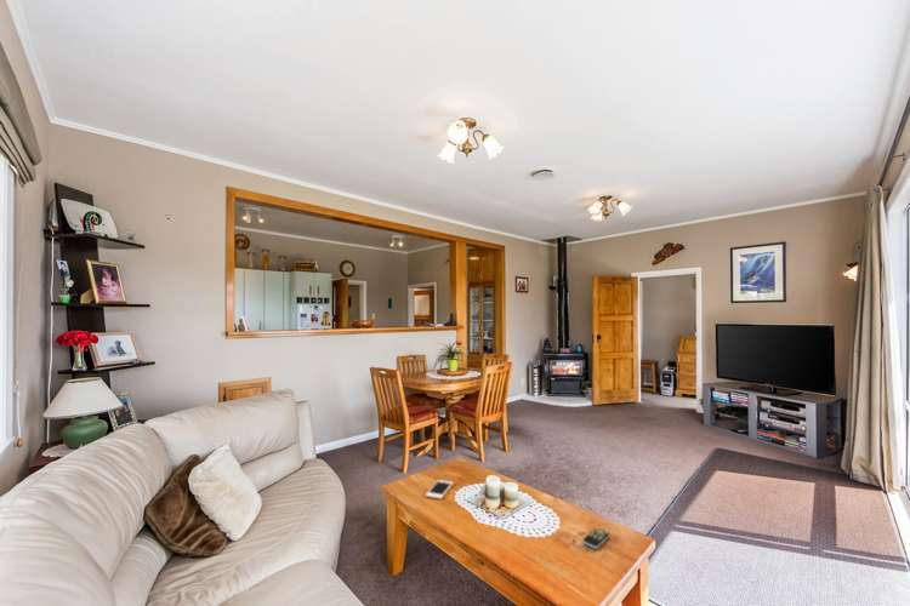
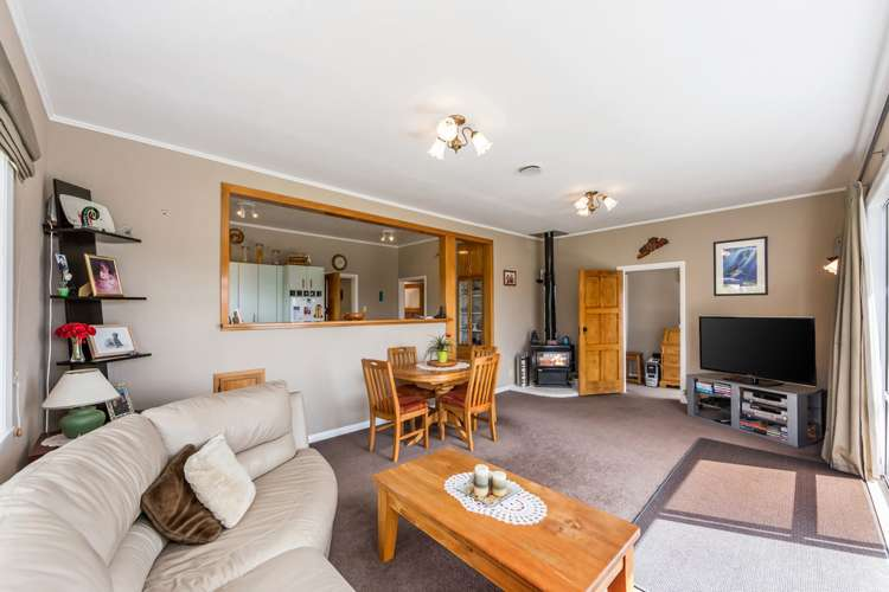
- cell phone [425,479,454,501]
- remote control [582,526,610,550]
